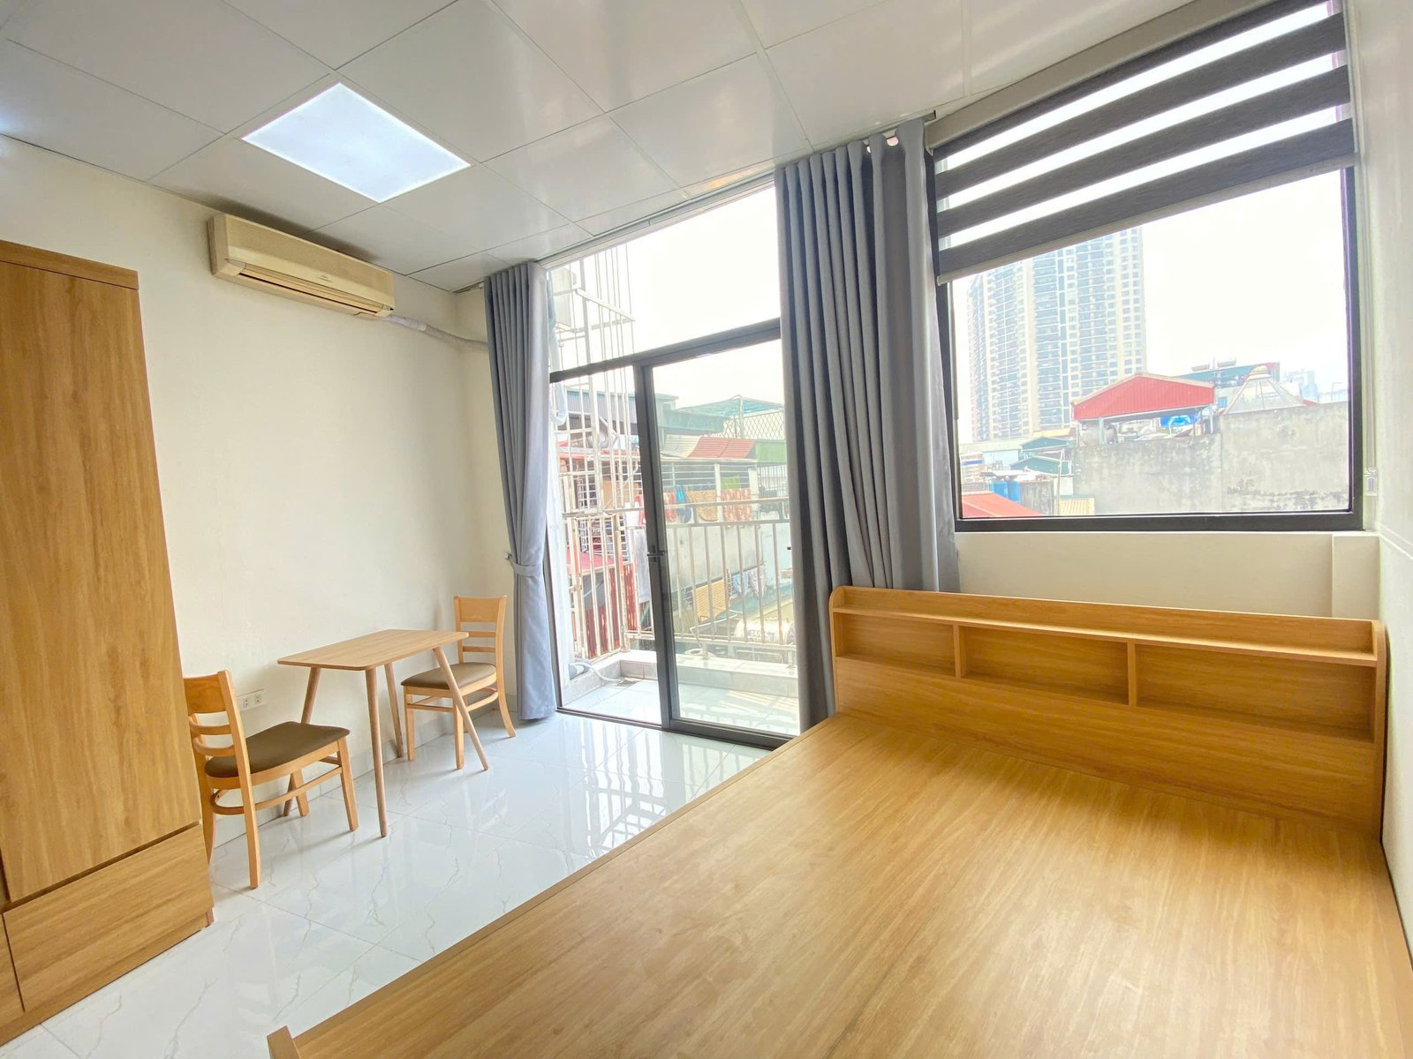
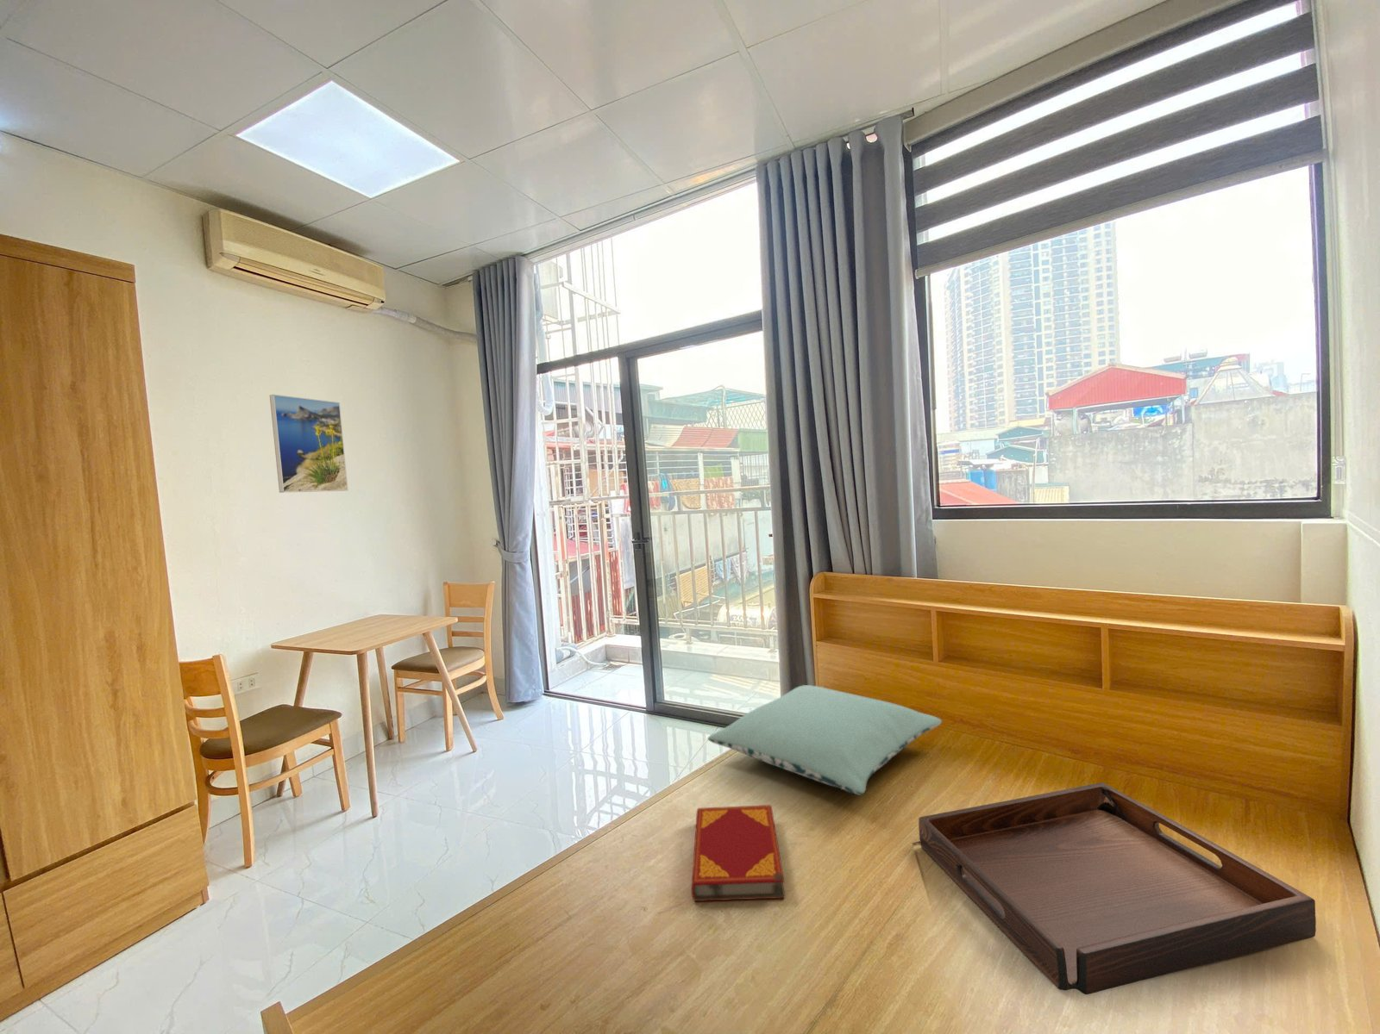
+ pillow [707,684,943,796]
+ hardback book [691,804,786,903]
+ serving tray [918,782,1317,995]
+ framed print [269,394,349,494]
